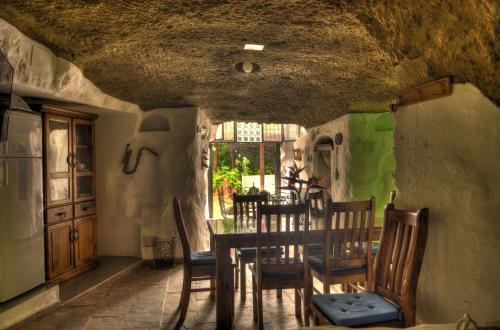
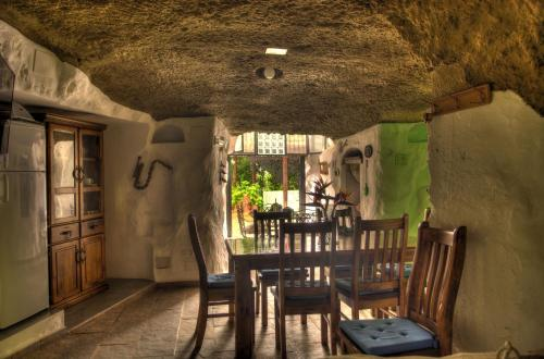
- waste bin [150,236,178,270]
